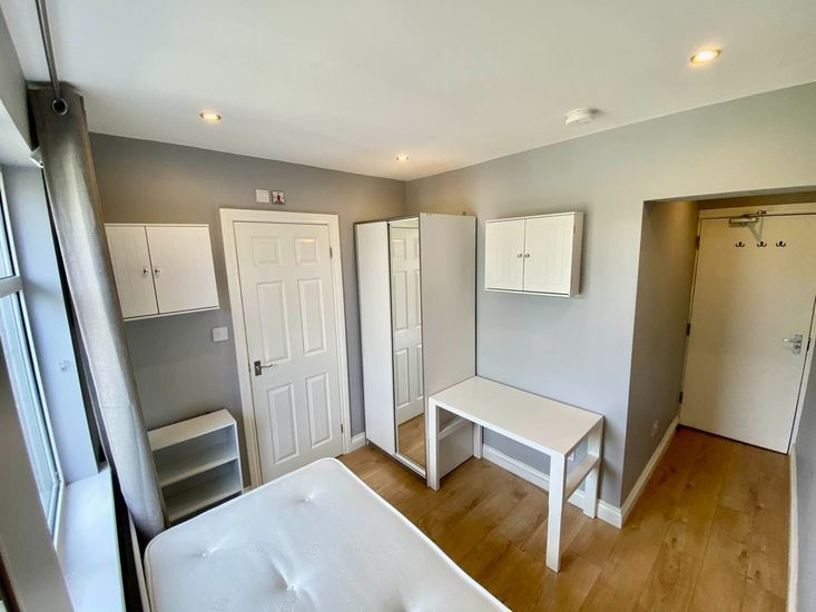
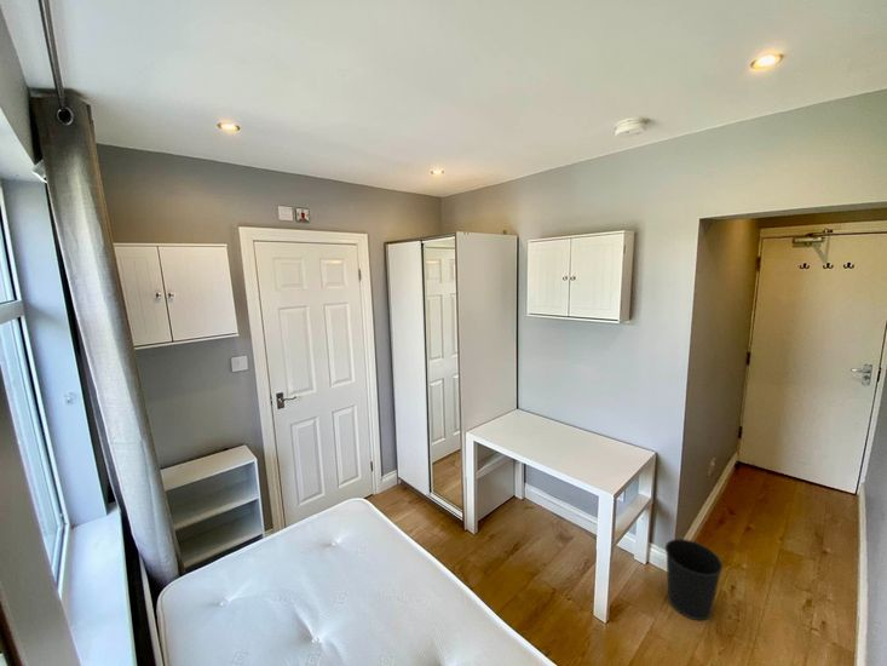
+ wastebasket [664,538,724,621]
